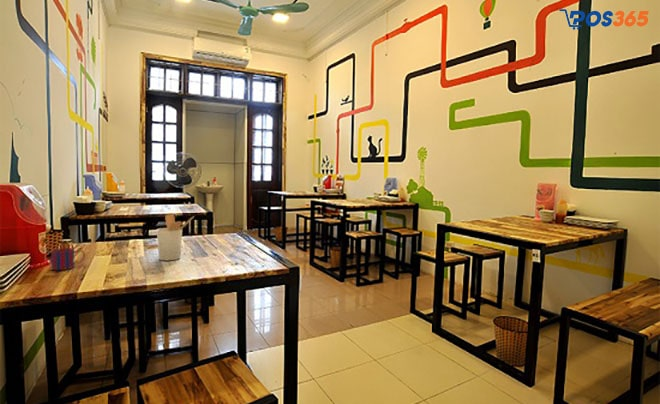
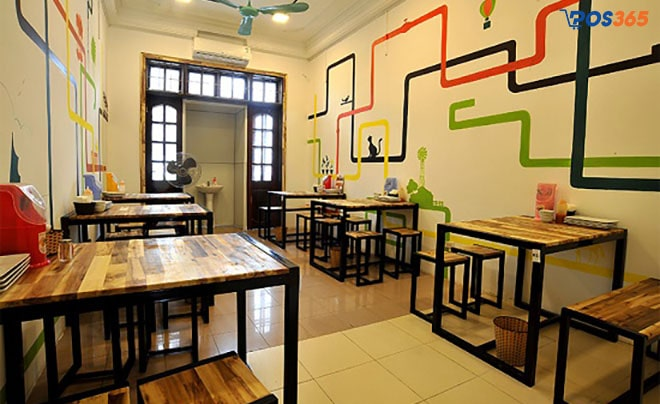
- utensil holder [156,213,195,261]
- mug [50,247,86,271]
